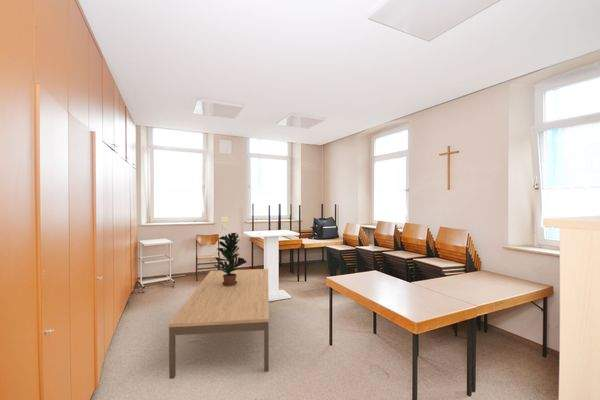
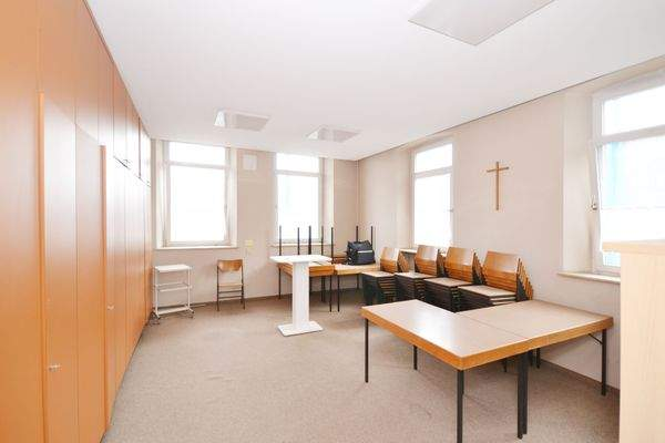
- coffee table [167,268,270,380]
- potted plant [213,232,248,286]
